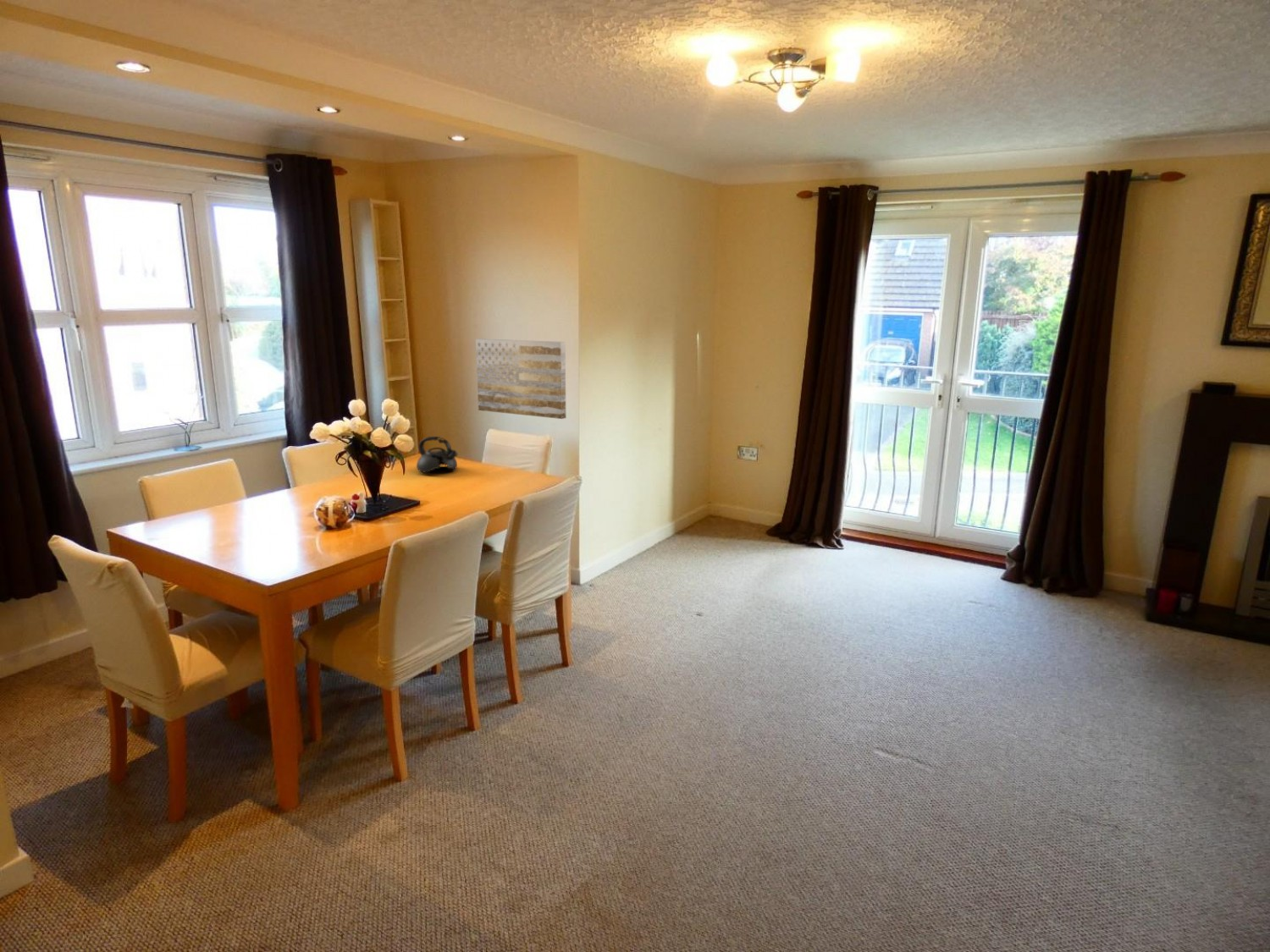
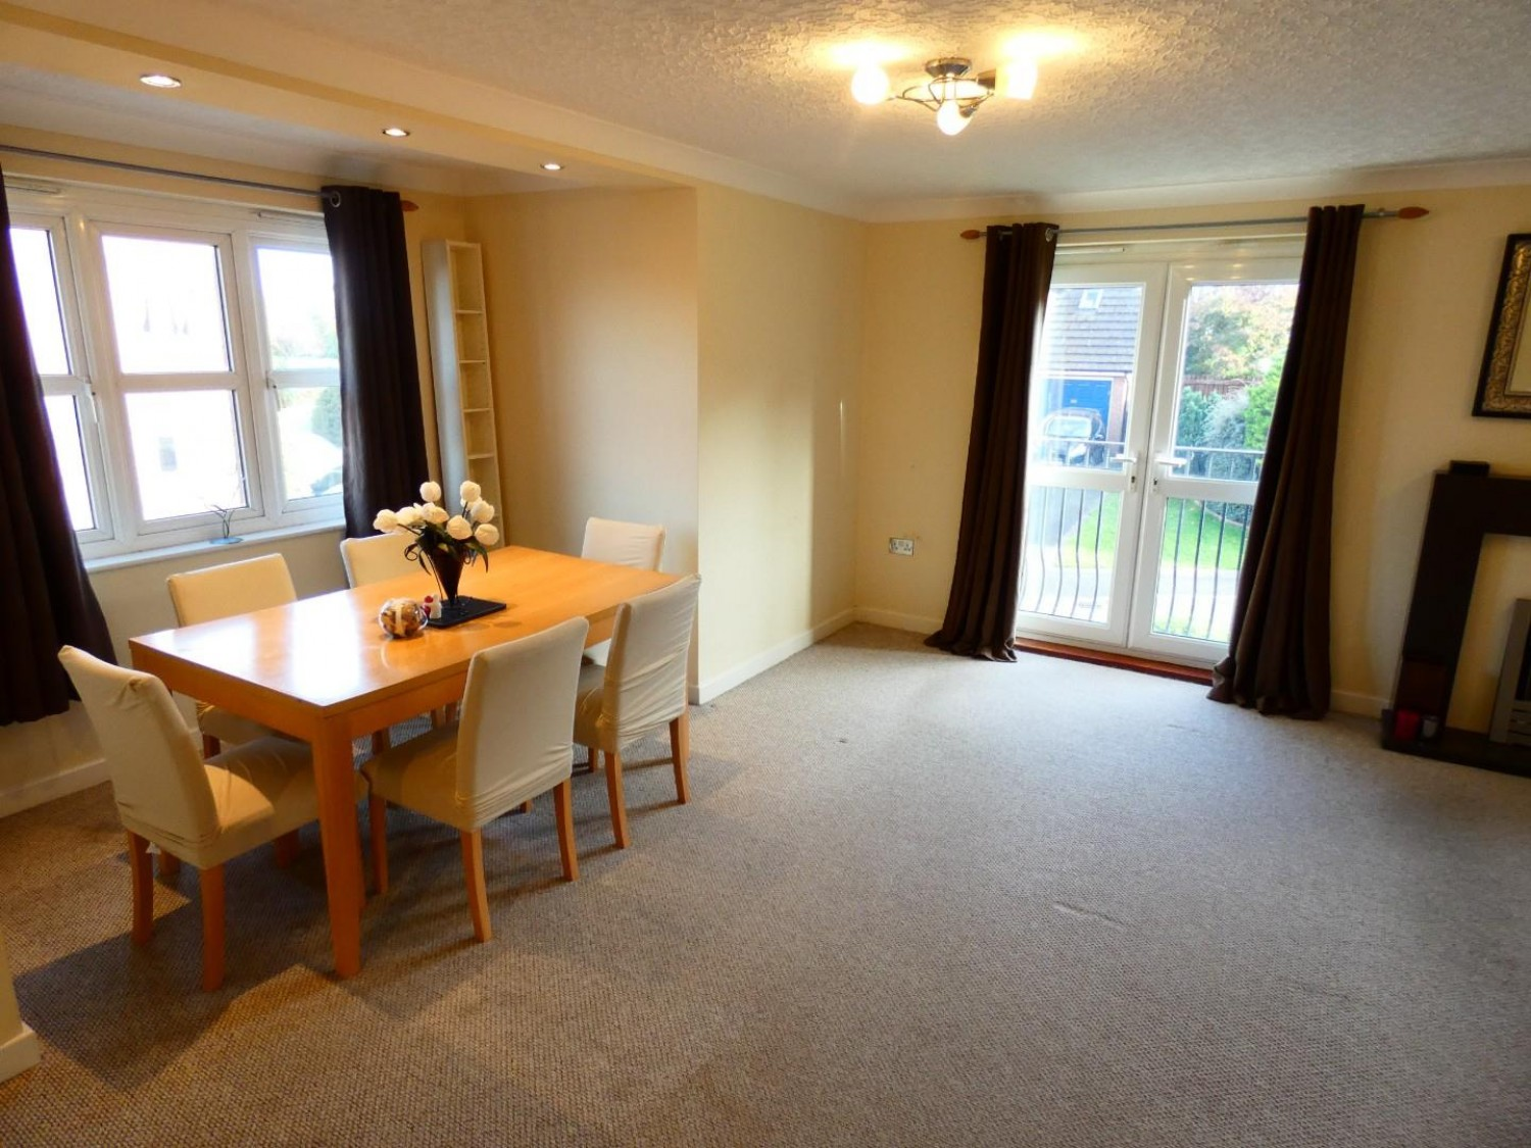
- teapot [416,436,458,475]
- wall art [475,338,567,420]
